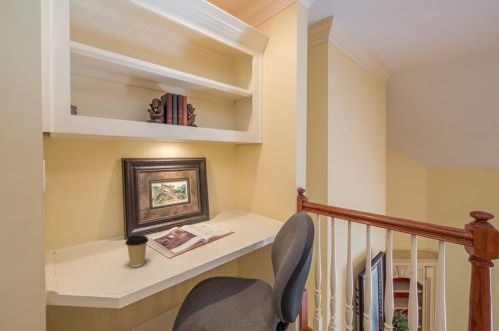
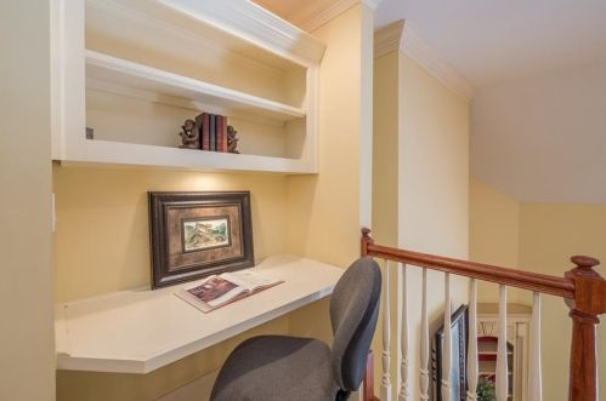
- coffee cup [124,234,150,268]
